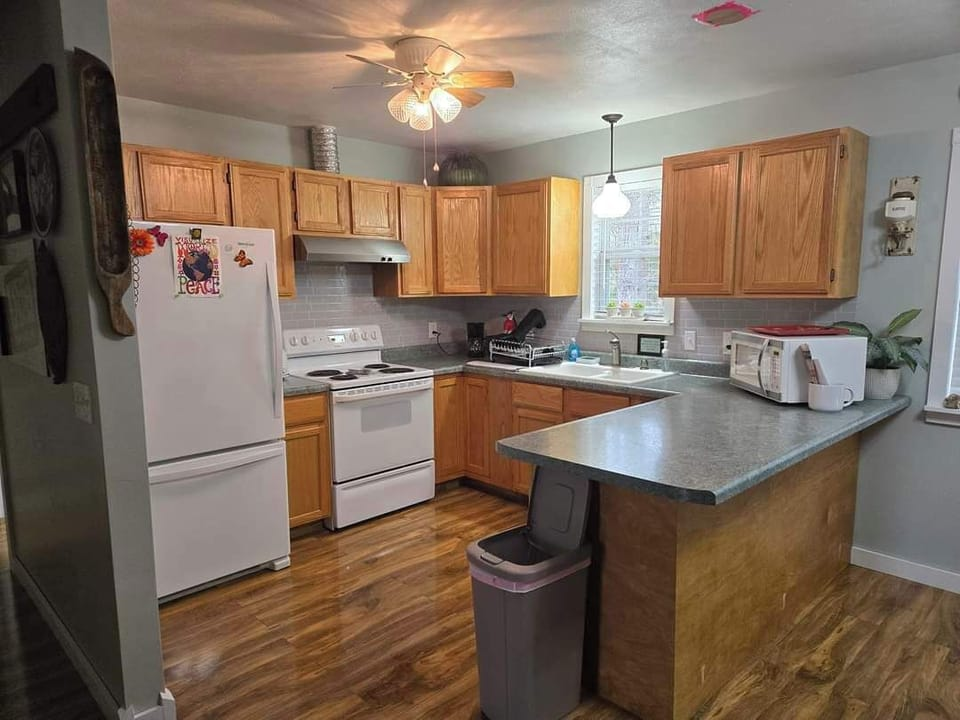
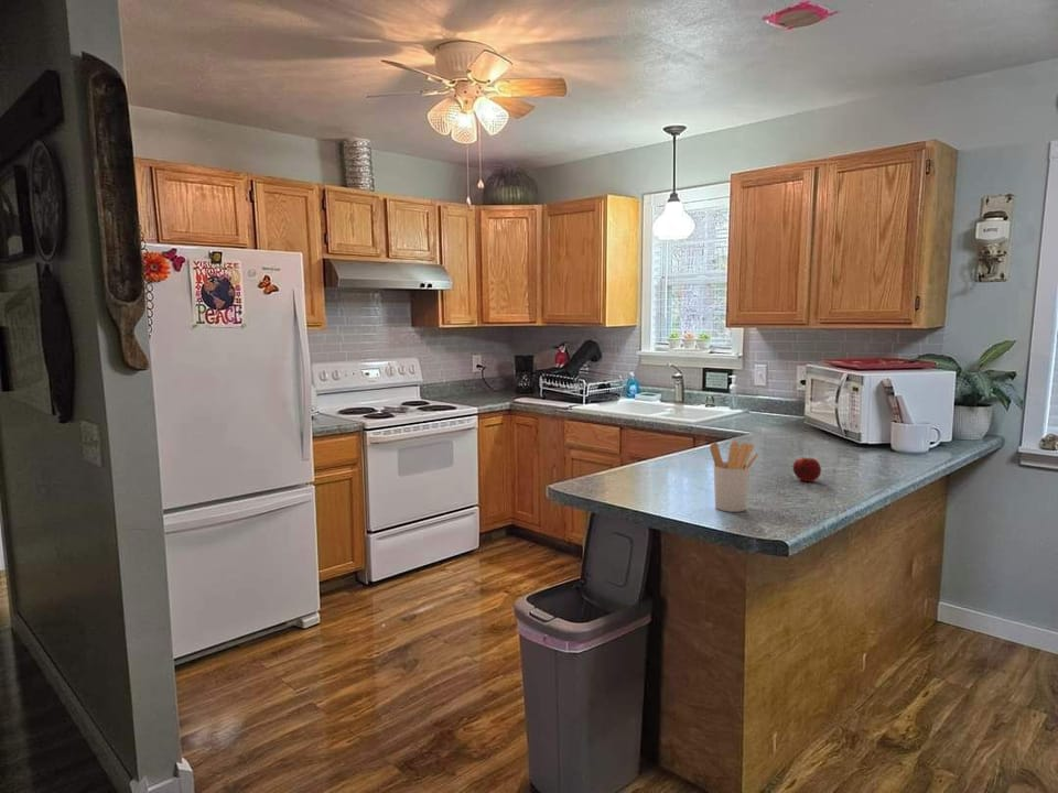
+ utensil holder [709,441,759,513]
+ fruit [791,456,822,482]
